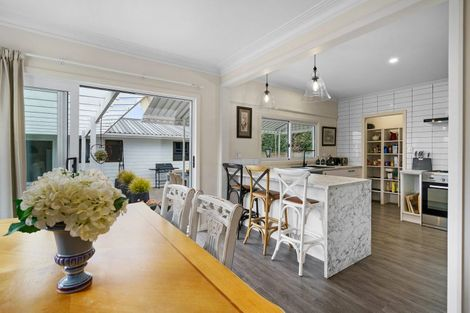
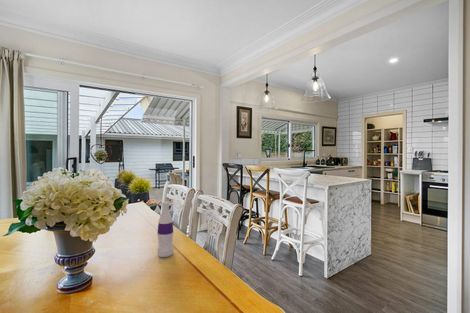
+ bottle [156,200,175,258]
